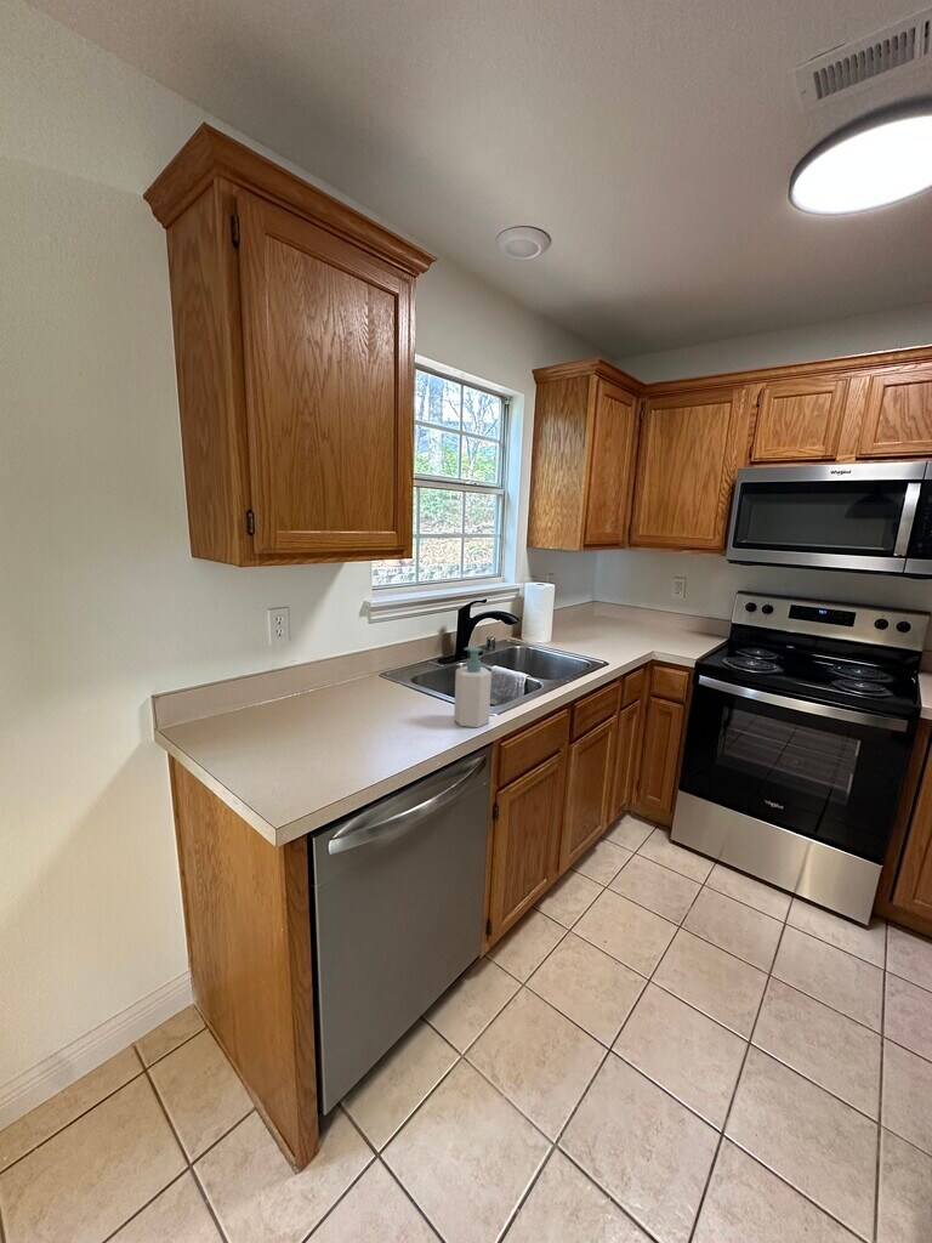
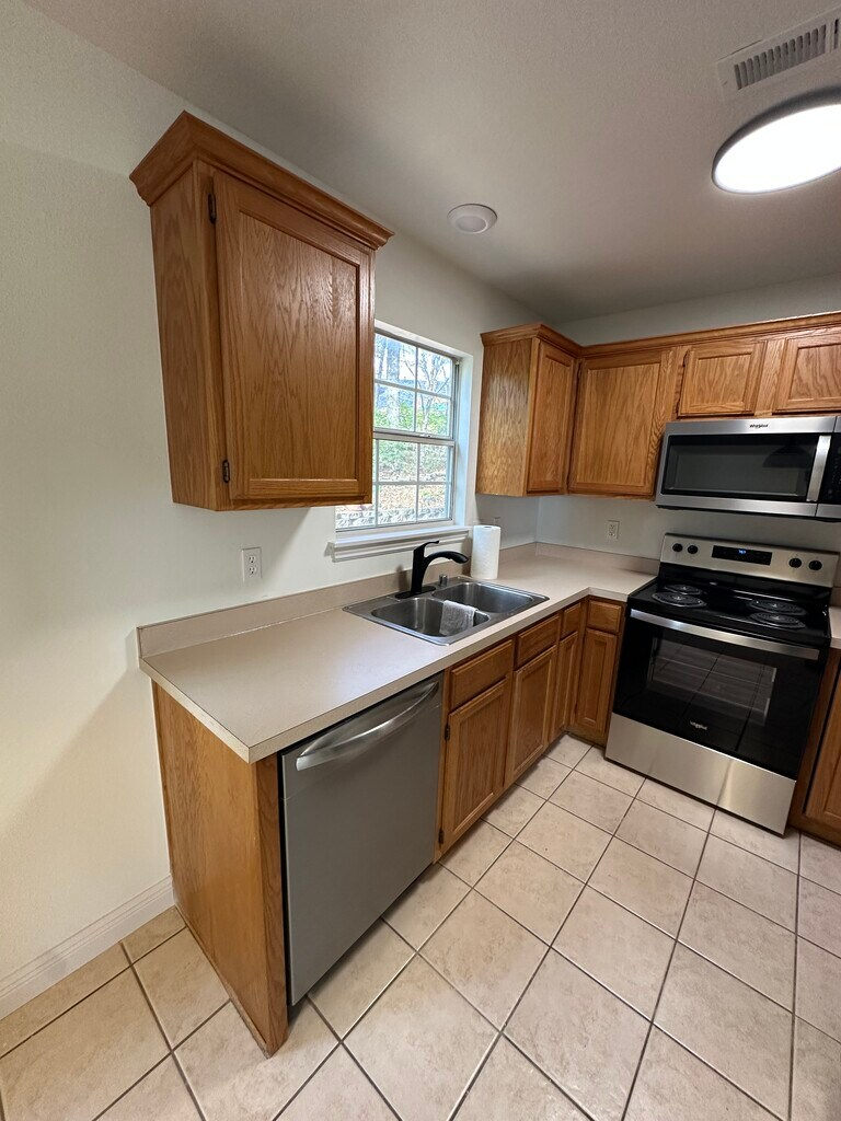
- soap bottle [453,646,493,728]
